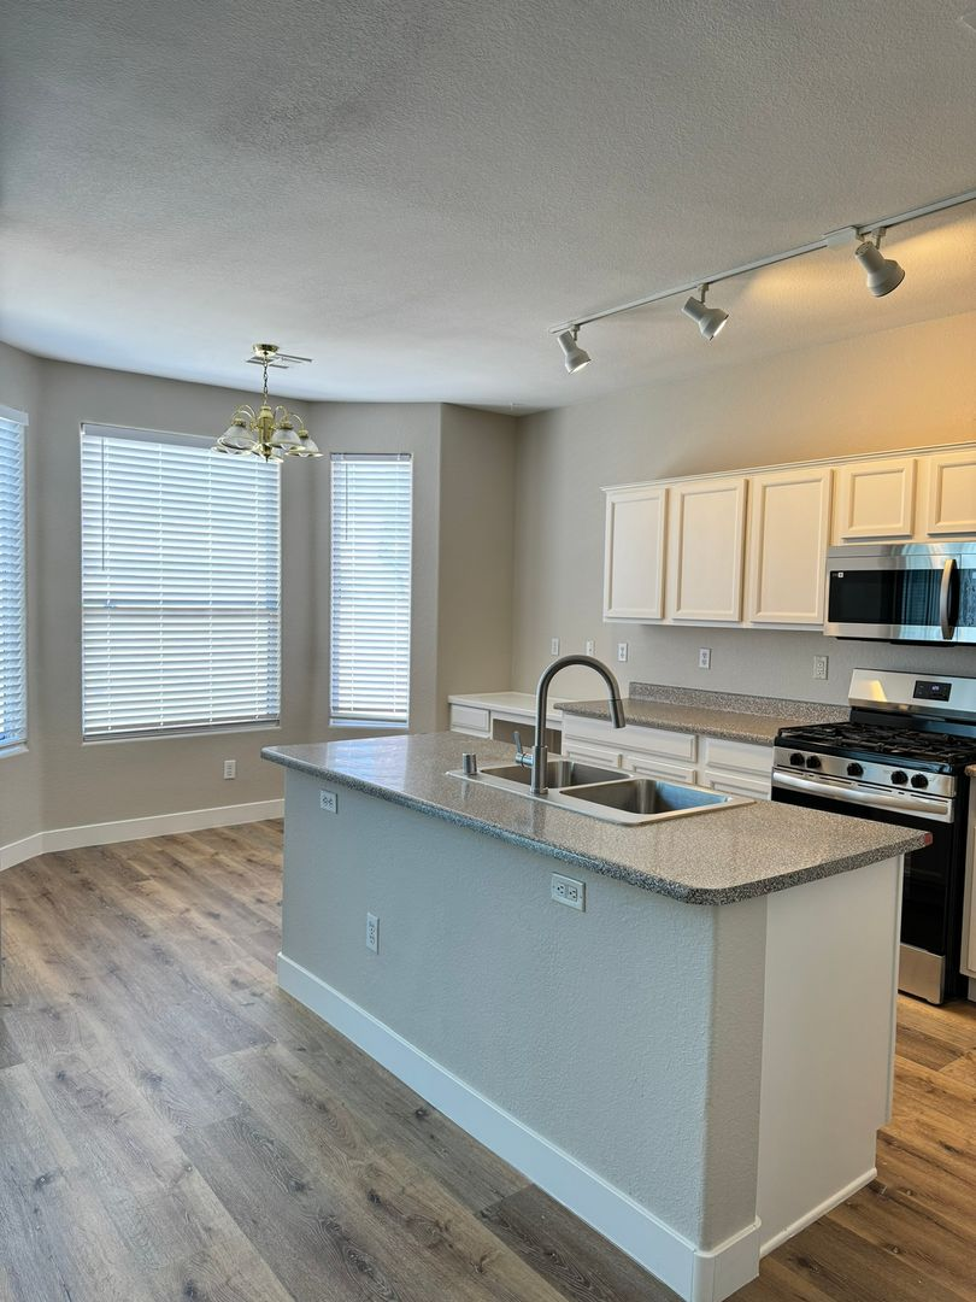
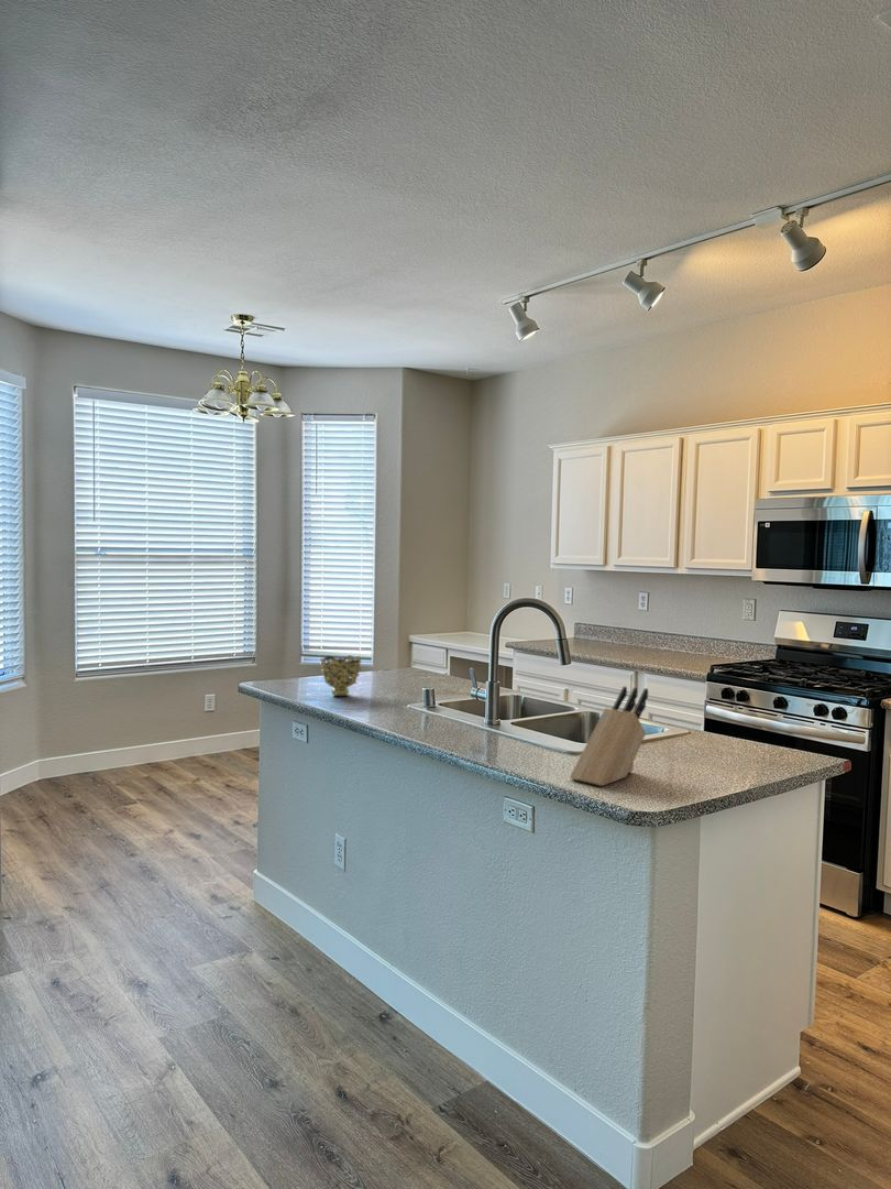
+ knife block [569,686,649,787]
+ decorative bowl [319,654,363,697]
